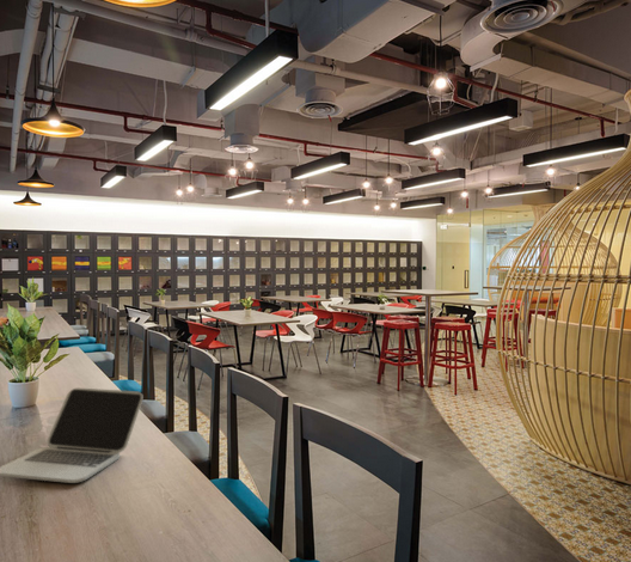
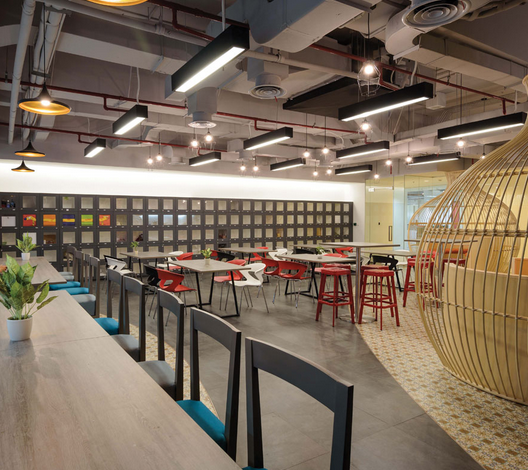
- laptop [0,387,145,484]
